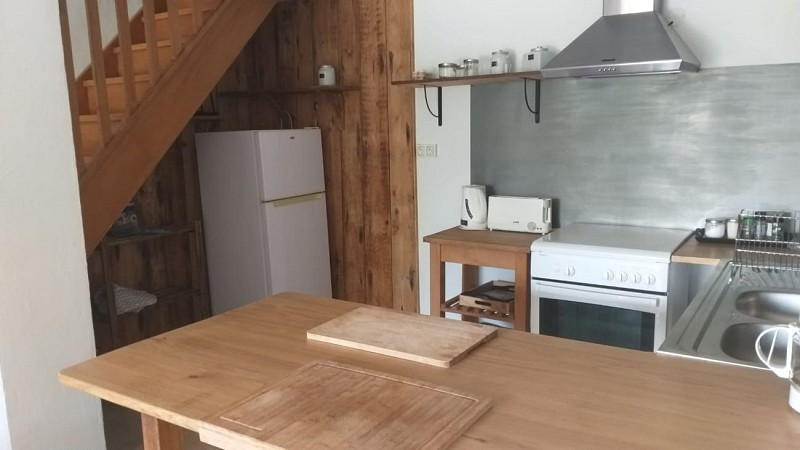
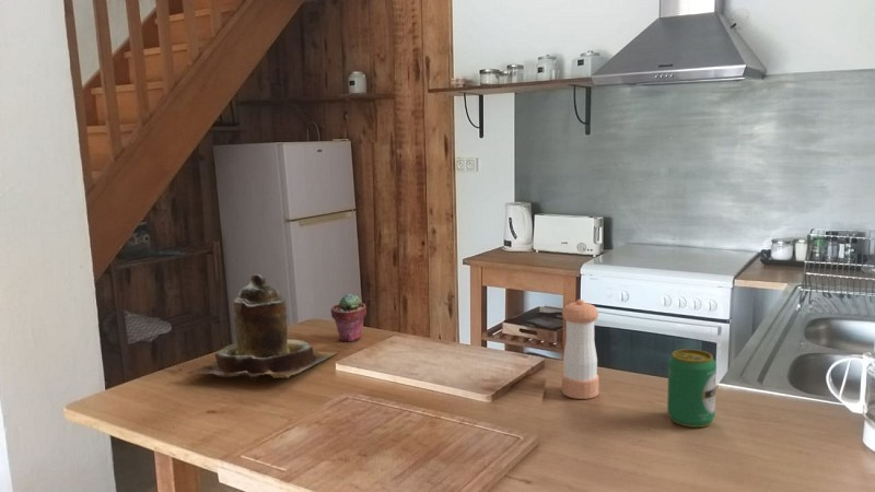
+ potted succulent [329,293,368,342]
+ teapot [186,273,338,382]
+ pepper shaker [561,298,599,400]
+ beverage can [666,348,718,429]
